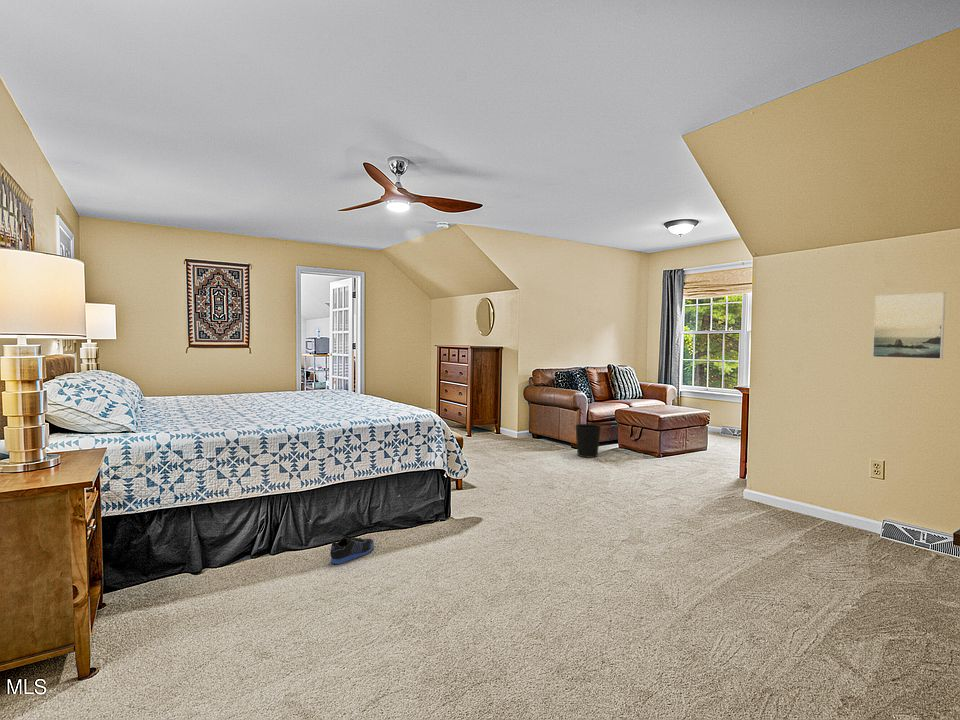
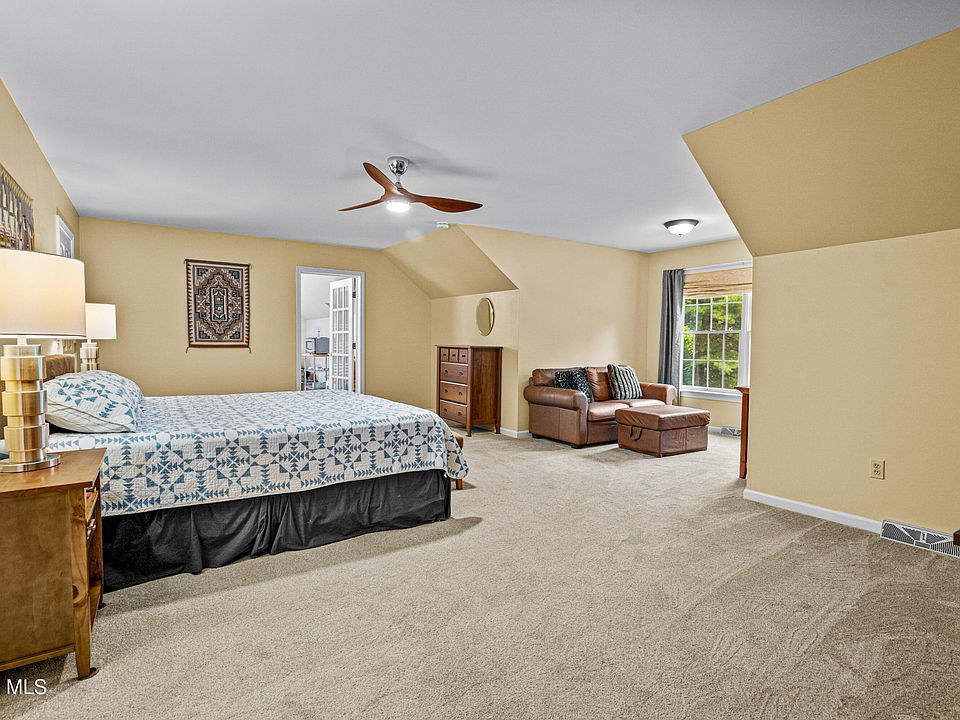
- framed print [872,291,947,360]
- sneaker [329,535,375,565]
- wastebasket [574,423,602,459]
